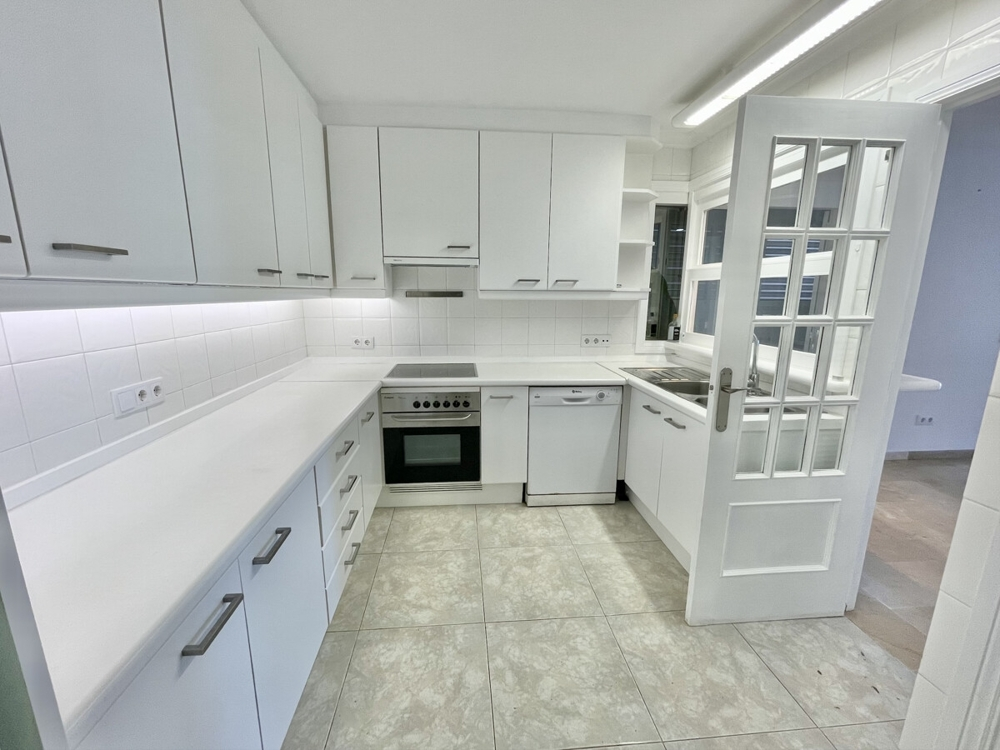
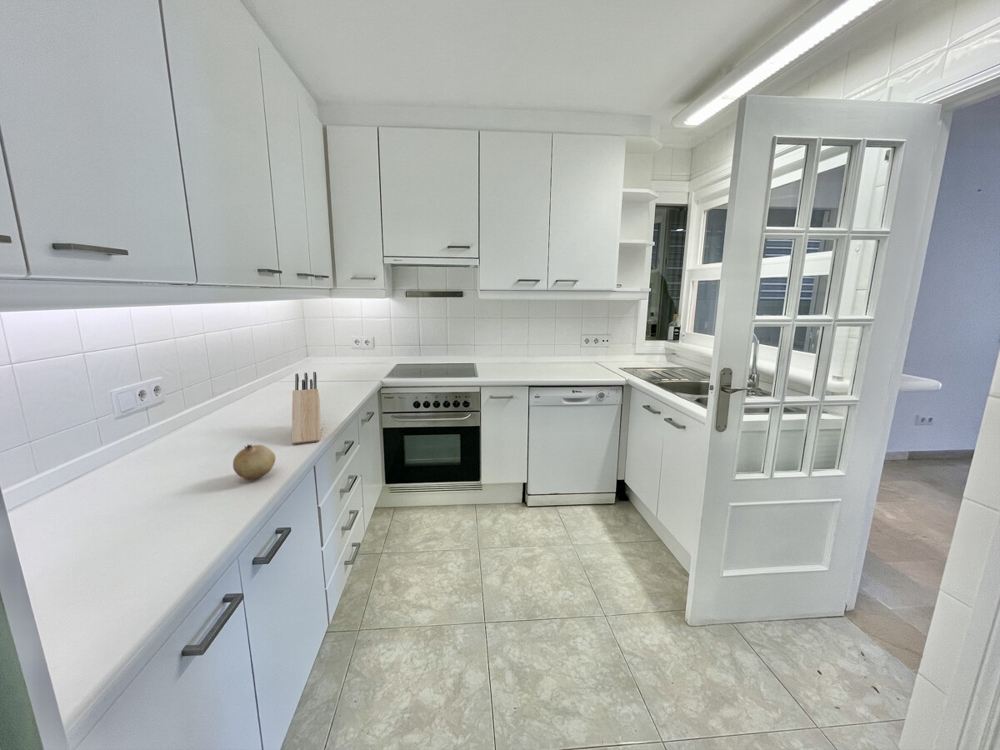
+ knife block [291,371,322,445]
+ fruit [232,444,276,481]
